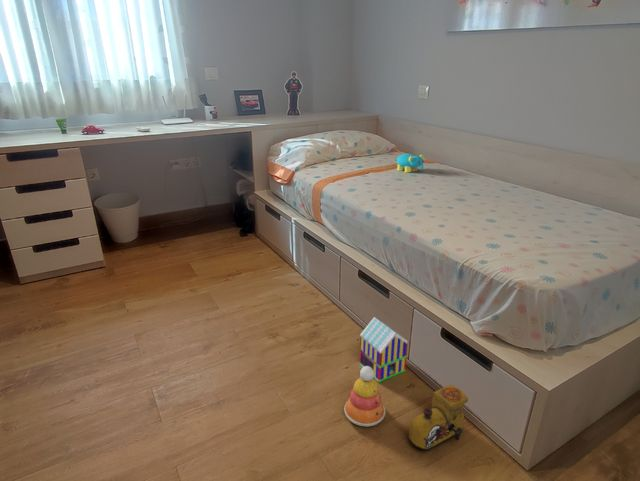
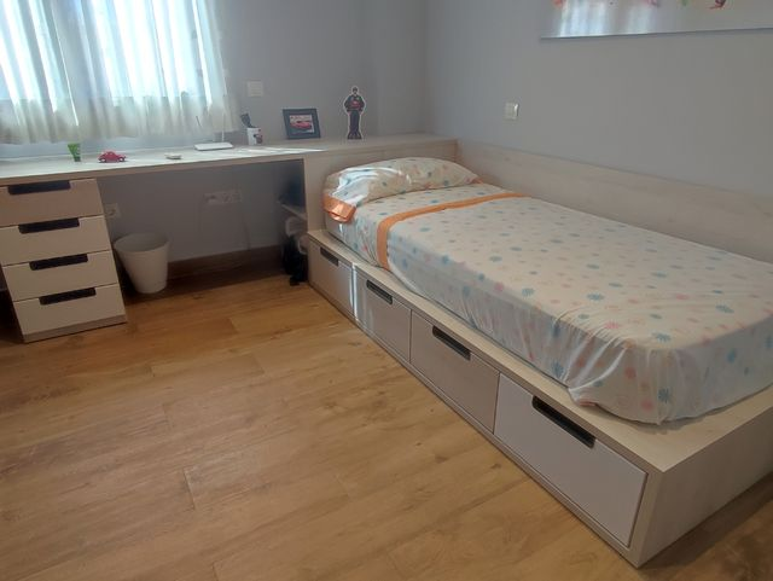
- toy train [407,384,469,451]
- toy house [358,316,409,383]
- toy elephant [396,153,425,174]
- stacking toy [343,366,386,427]
